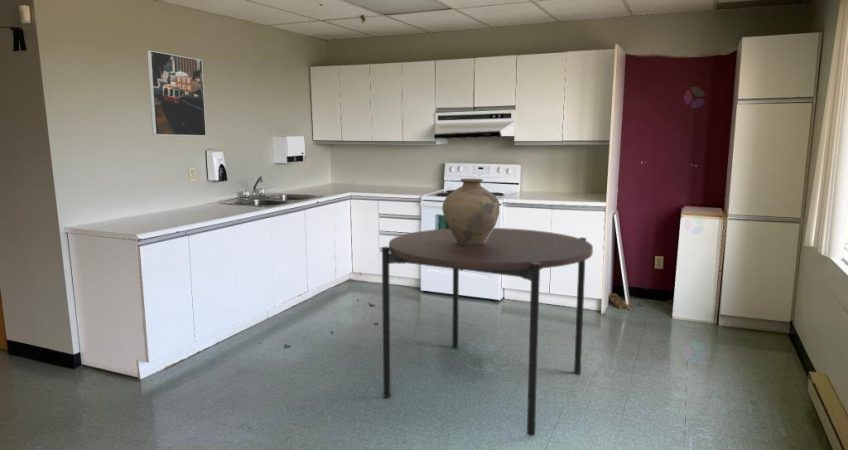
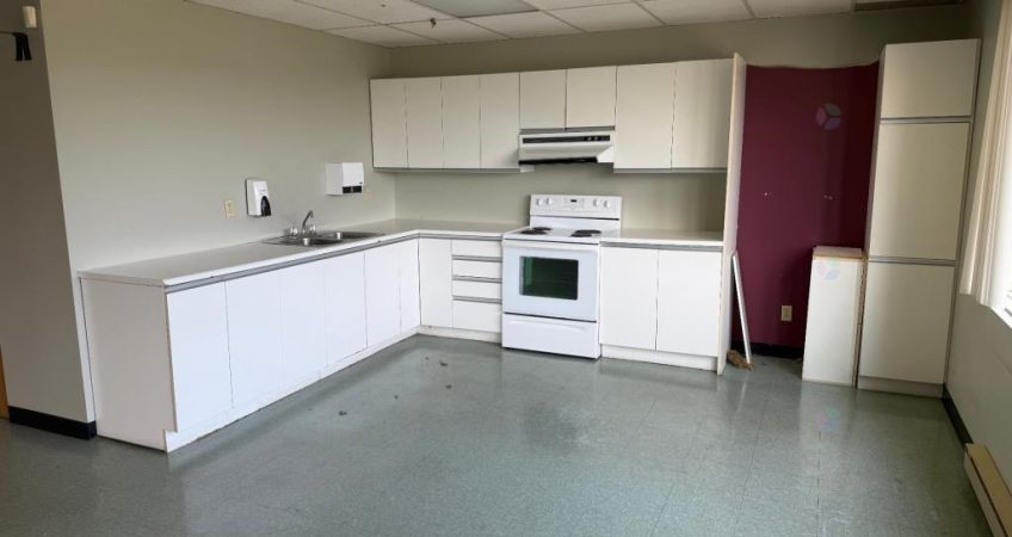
- vase [441,178,501,245]
- dining table [381,227,594,437]
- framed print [146,50,207,137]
